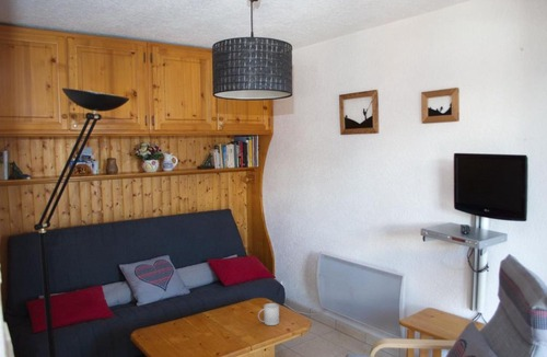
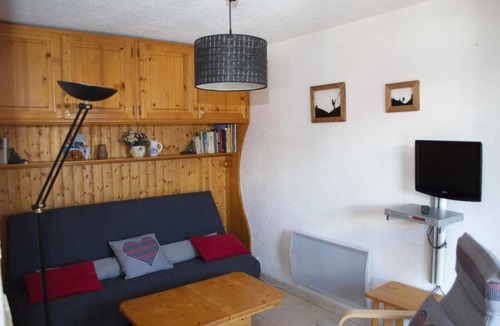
- mug [257,302,280,326]
